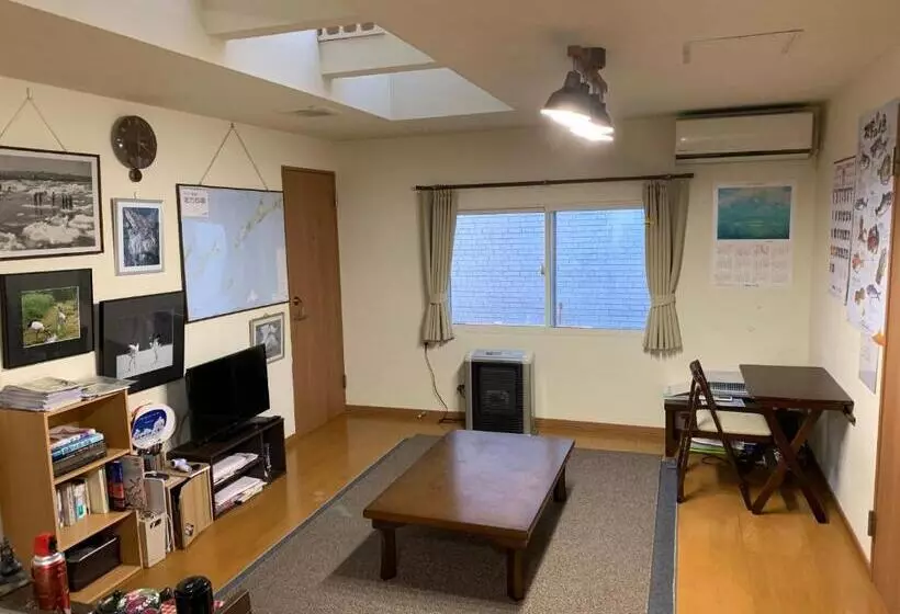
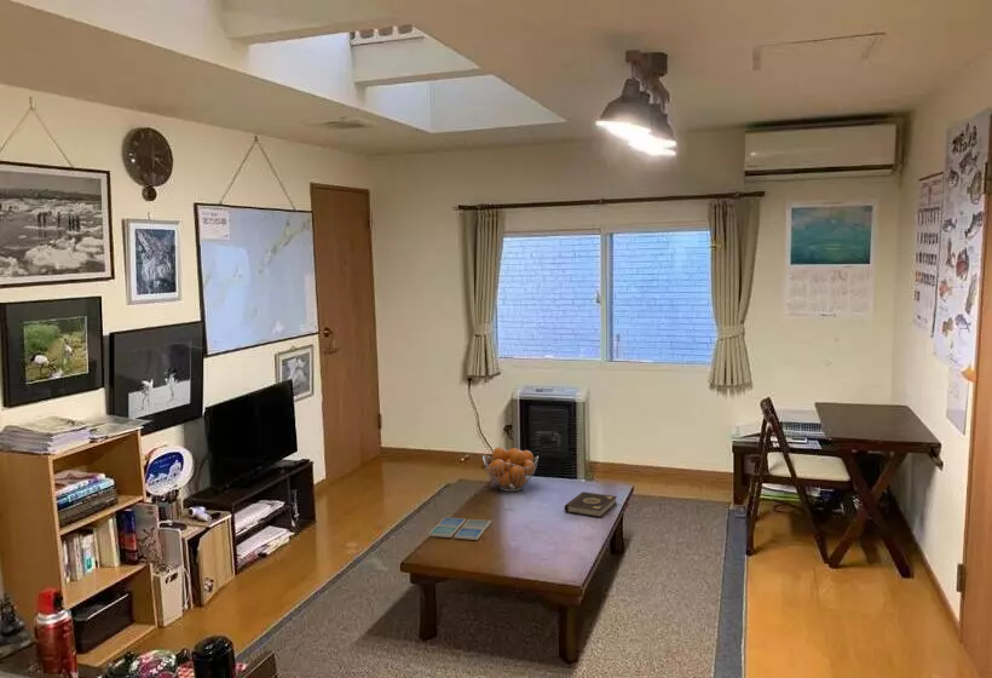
+ book [564,490,618,518]
+ drink coaster [427,516,492,541]
+ fruit basket [481,446,540,493]
